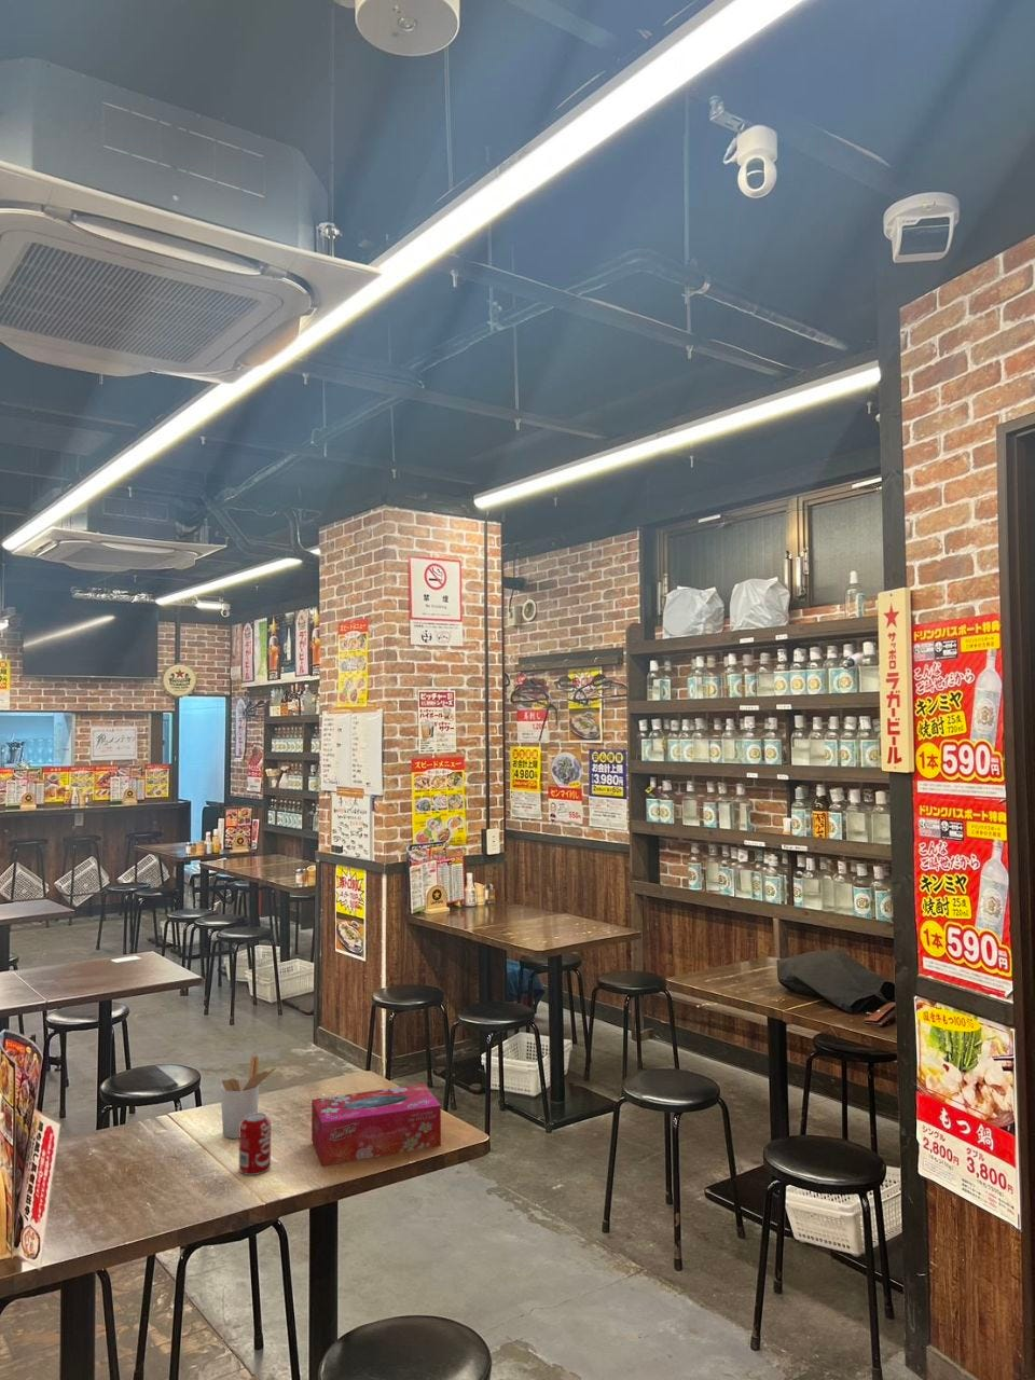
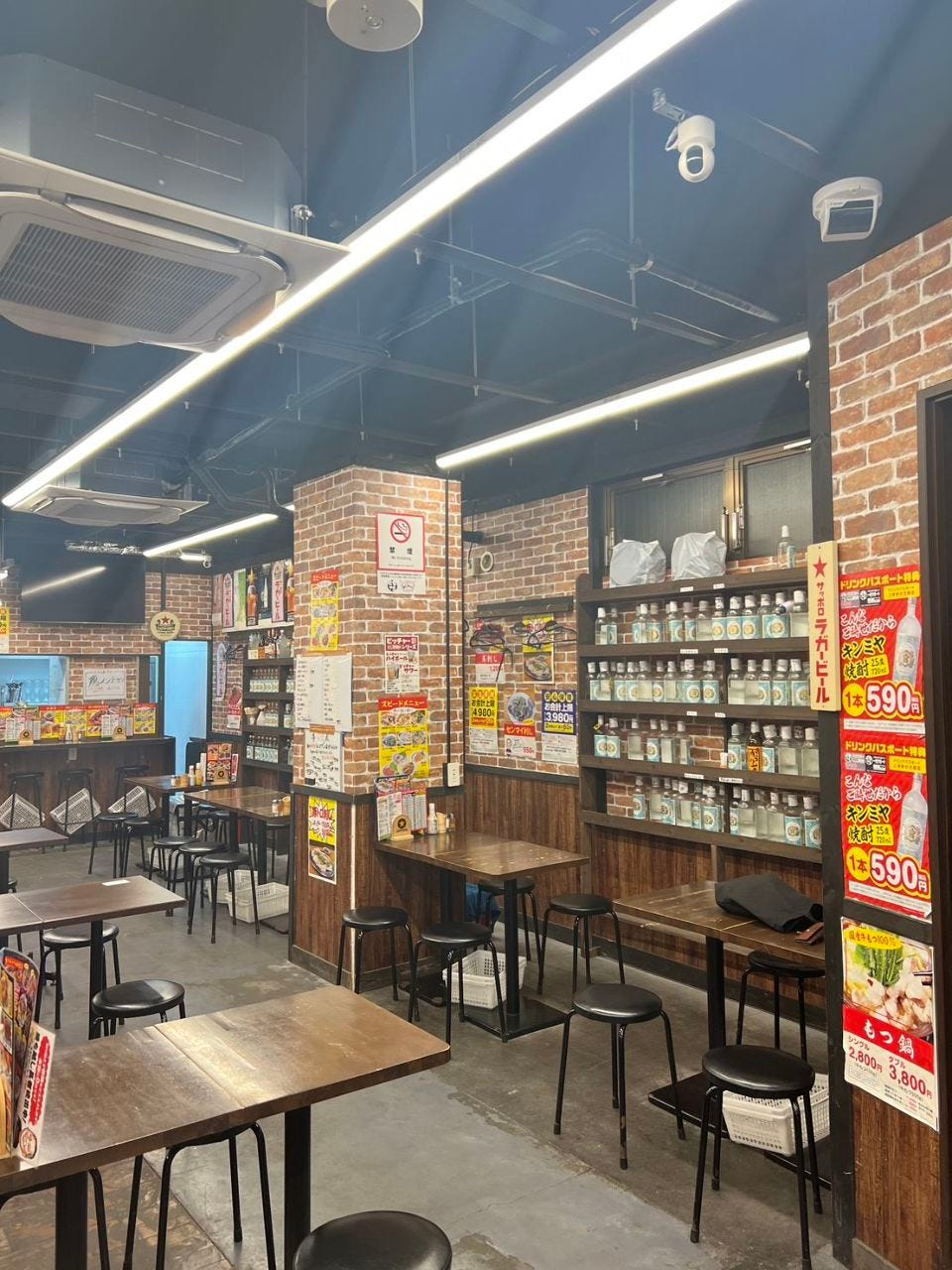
- utensil holder [220,1054,277,1140]
- beverage can [238,1112,272,1176]
- tissue box [311,1082,442,1167]
